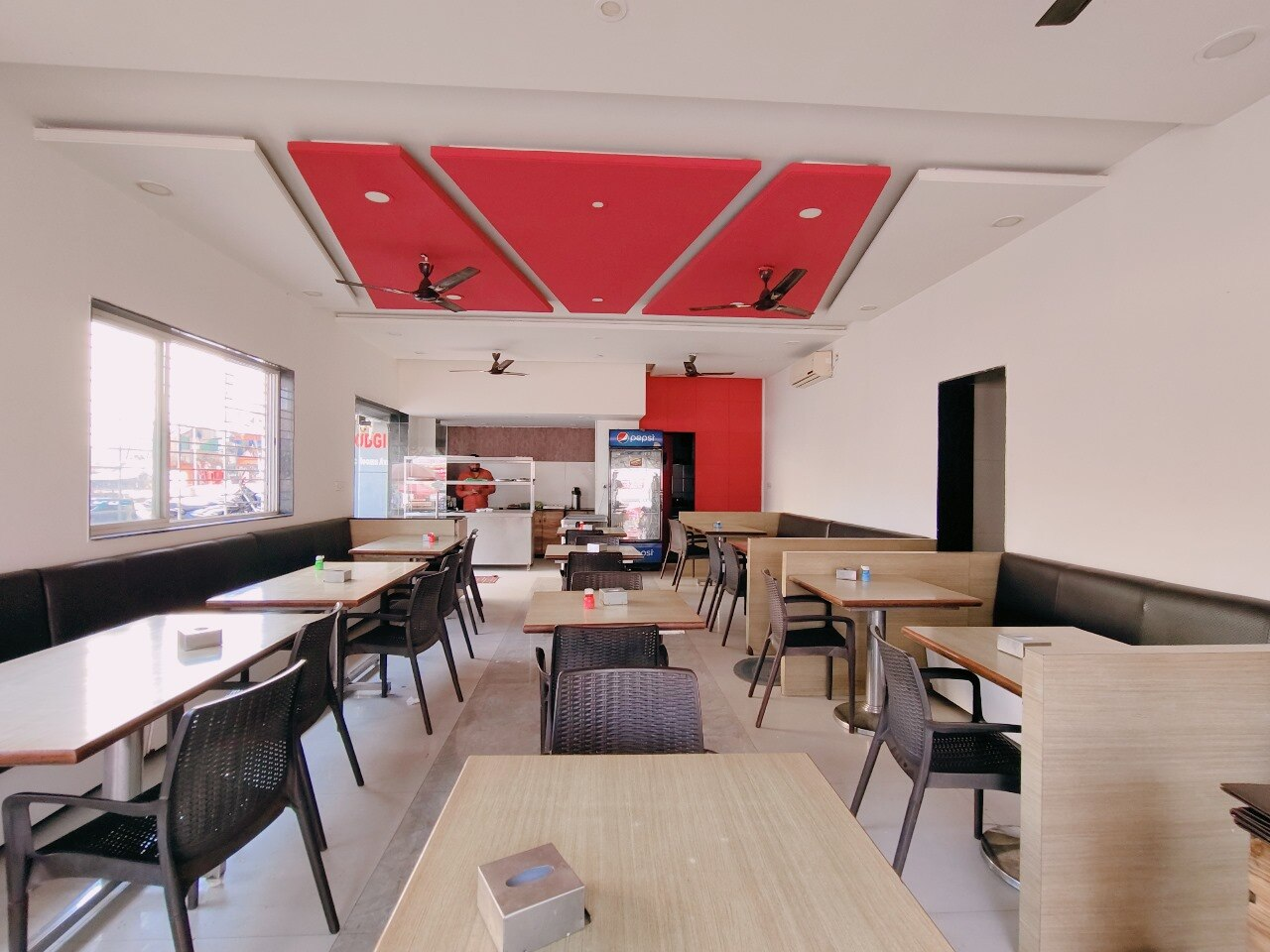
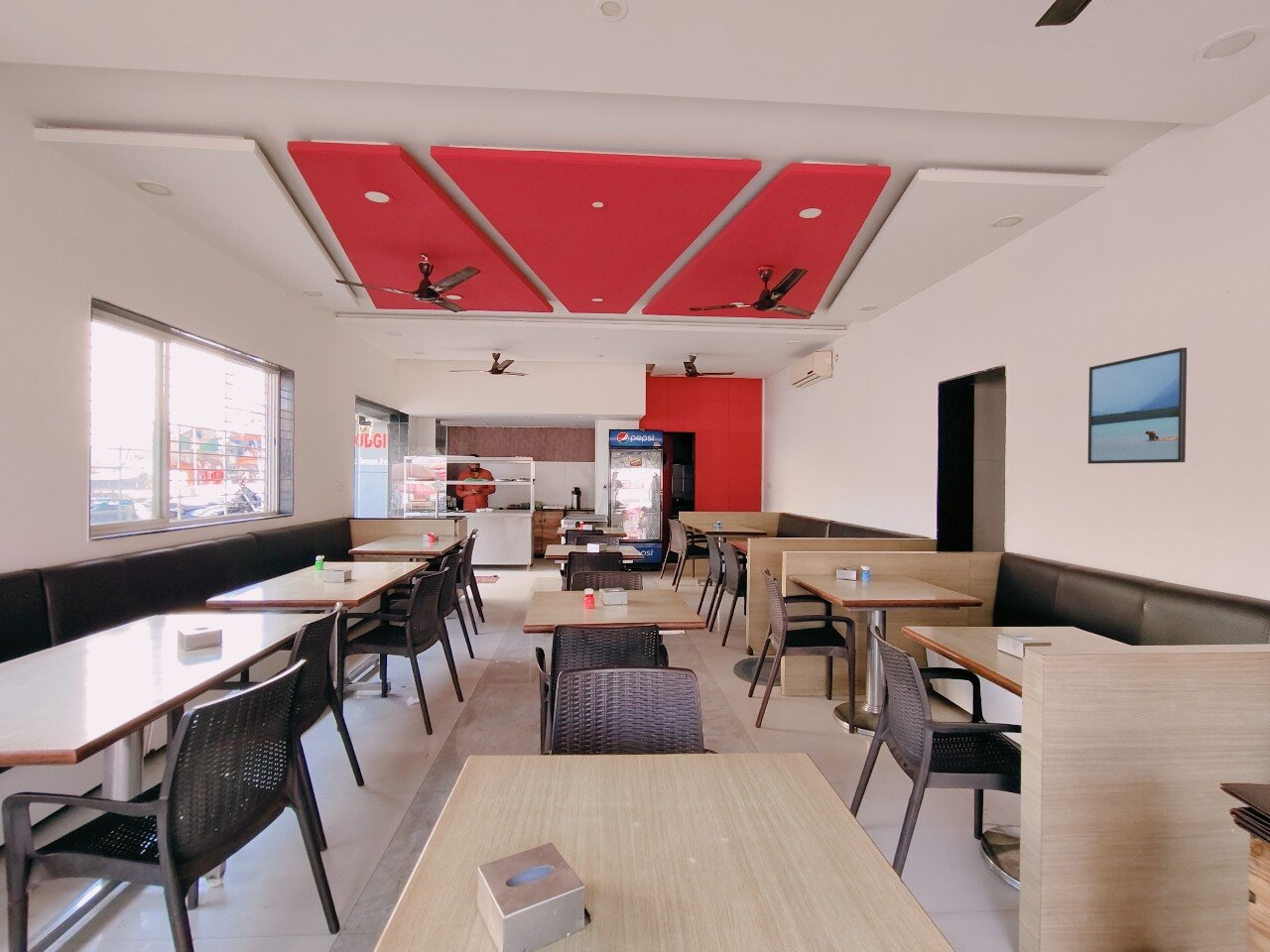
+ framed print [1086,347,1188,465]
